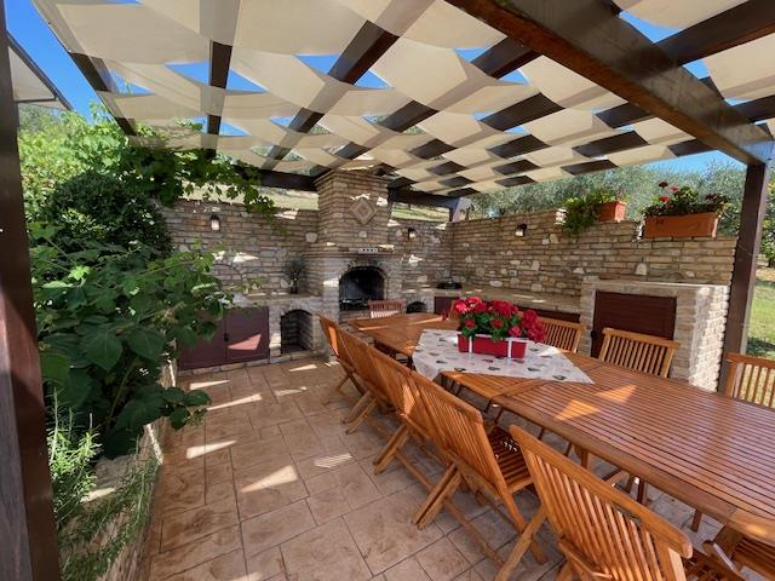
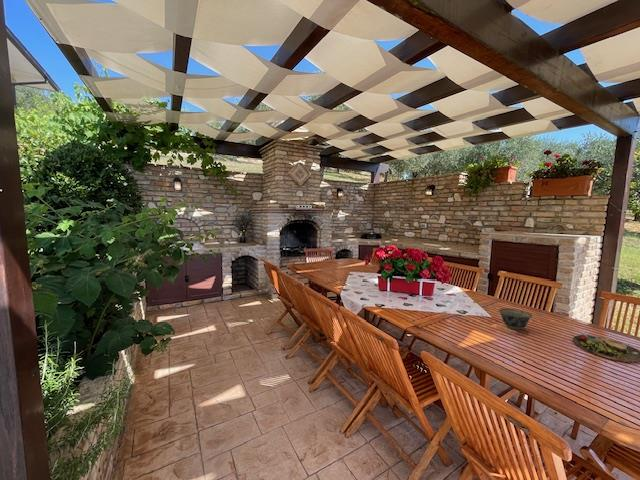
+ dinner plate [572,331,640,363]
+ bowl [498,307,533,330]
